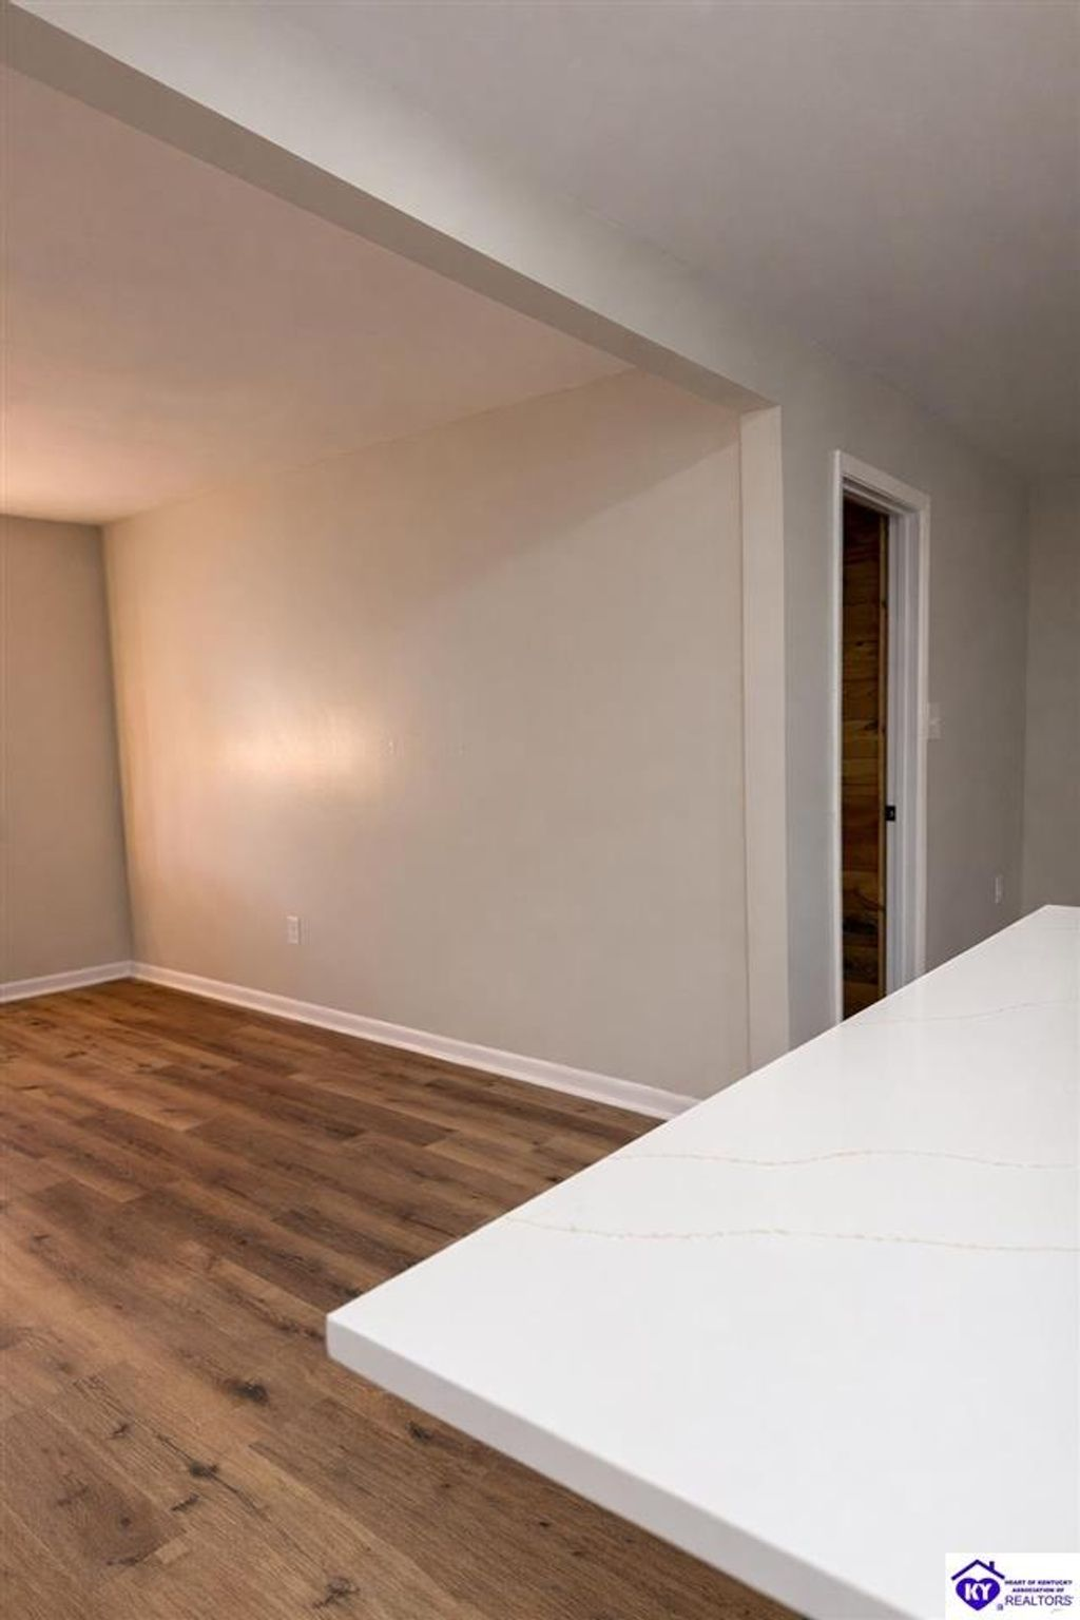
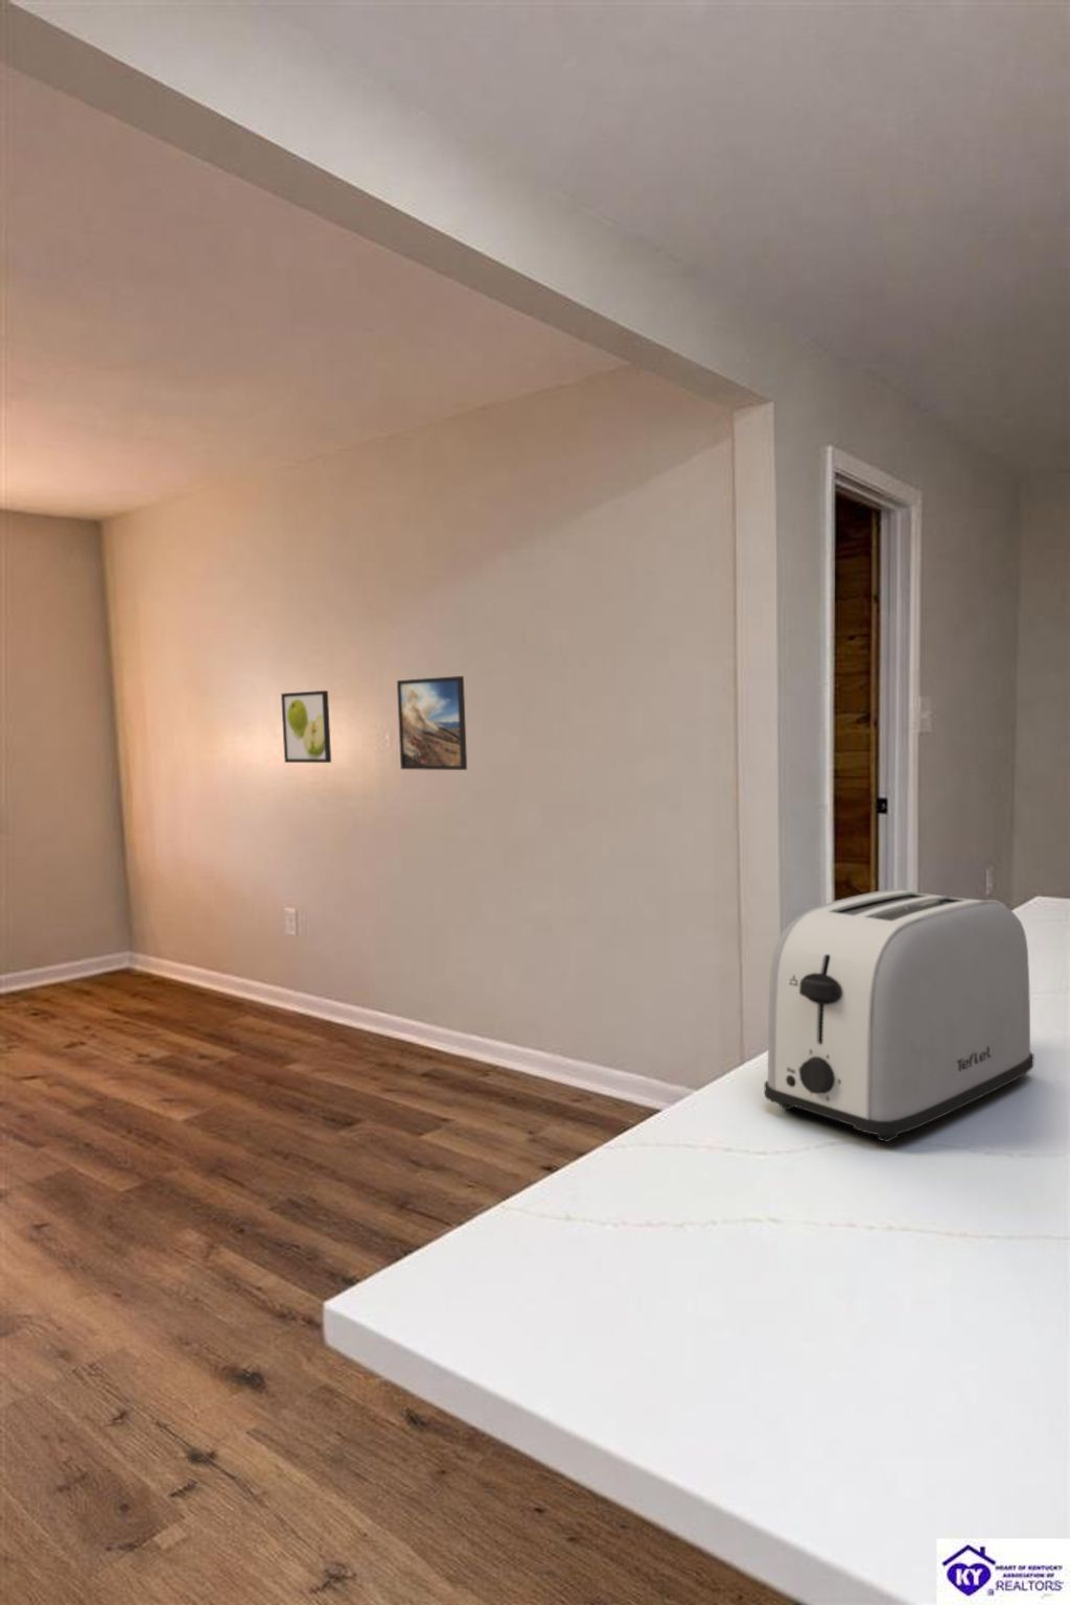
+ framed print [396,675,468,771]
+ toaster [764,888,1034,1143]
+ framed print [281,689,332,764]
